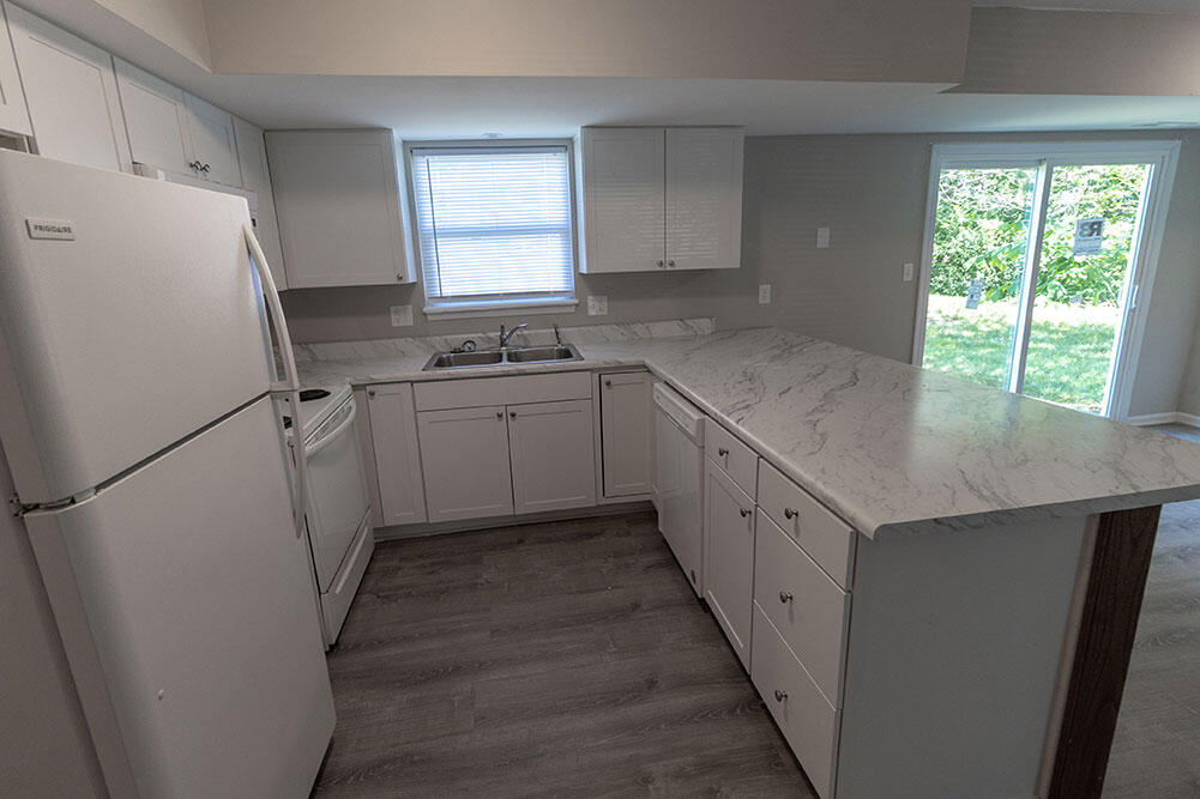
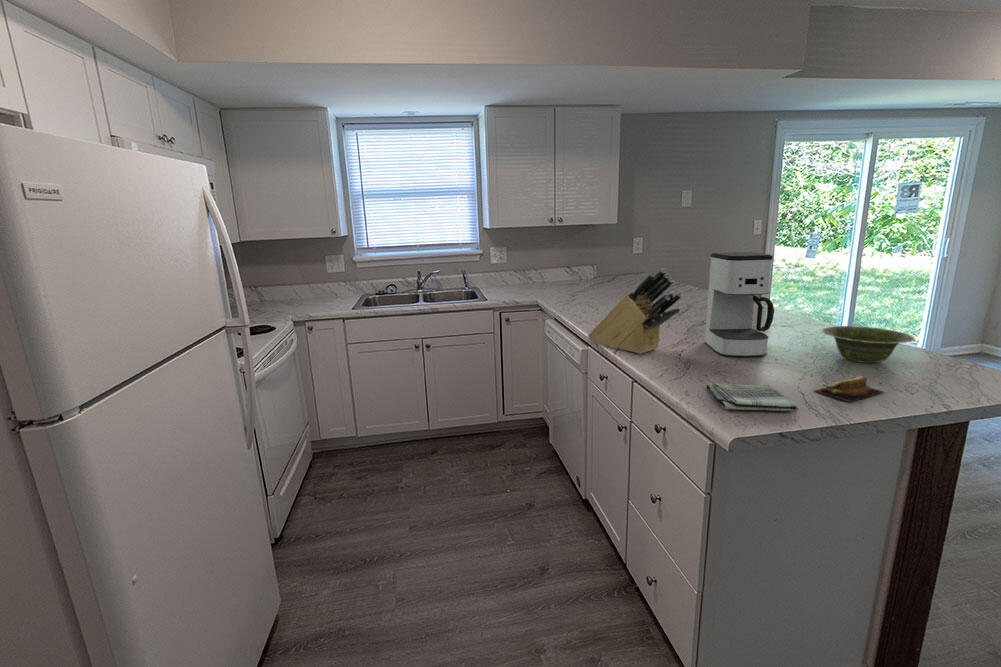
+ knife block [587,268,683,355]
+ dish towel [706,382,800,412]
+ dish [820,325,916,364]
+ banana [813,376,885,403]
+ coffee maker [703,251,775,358]
